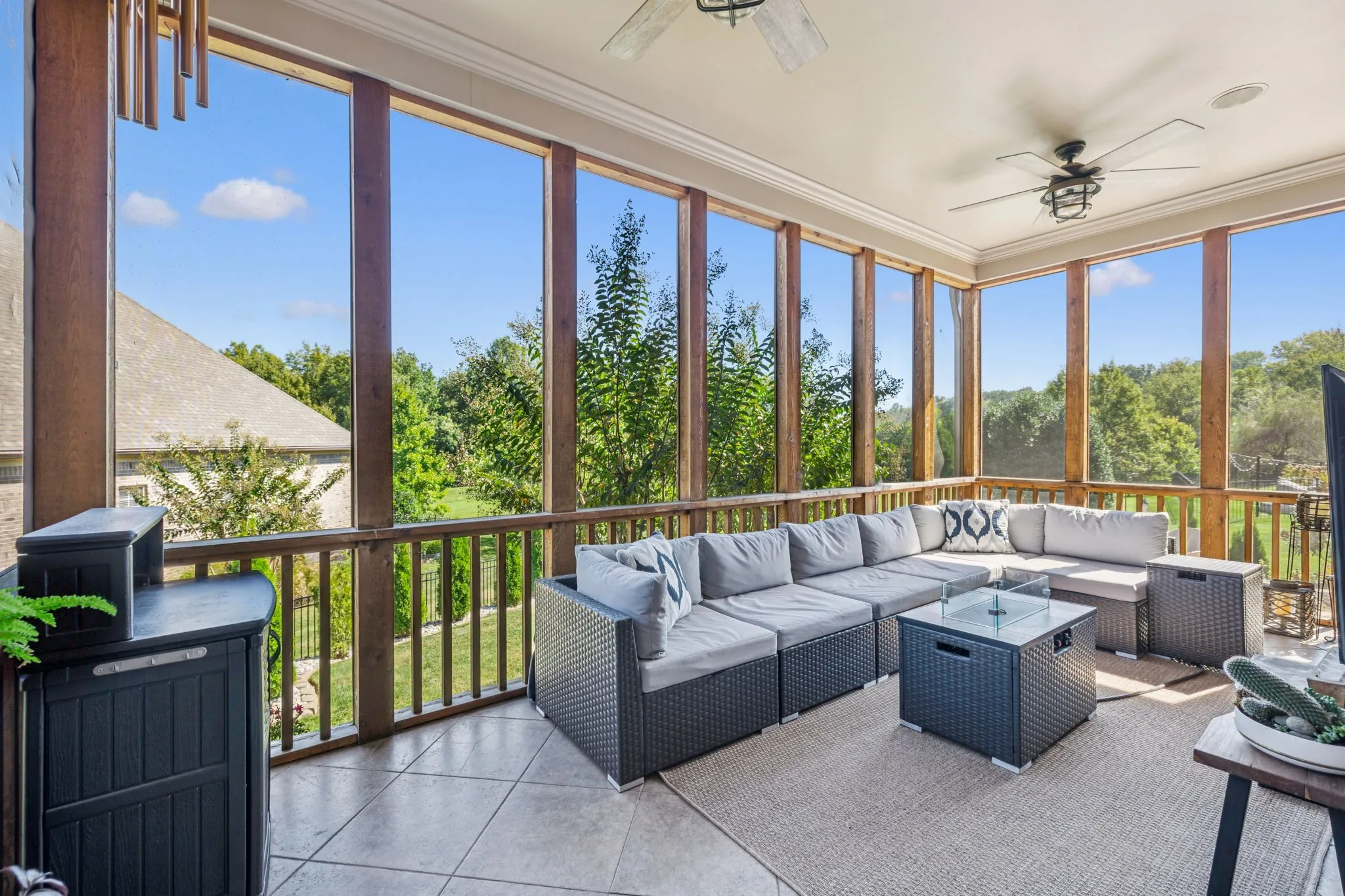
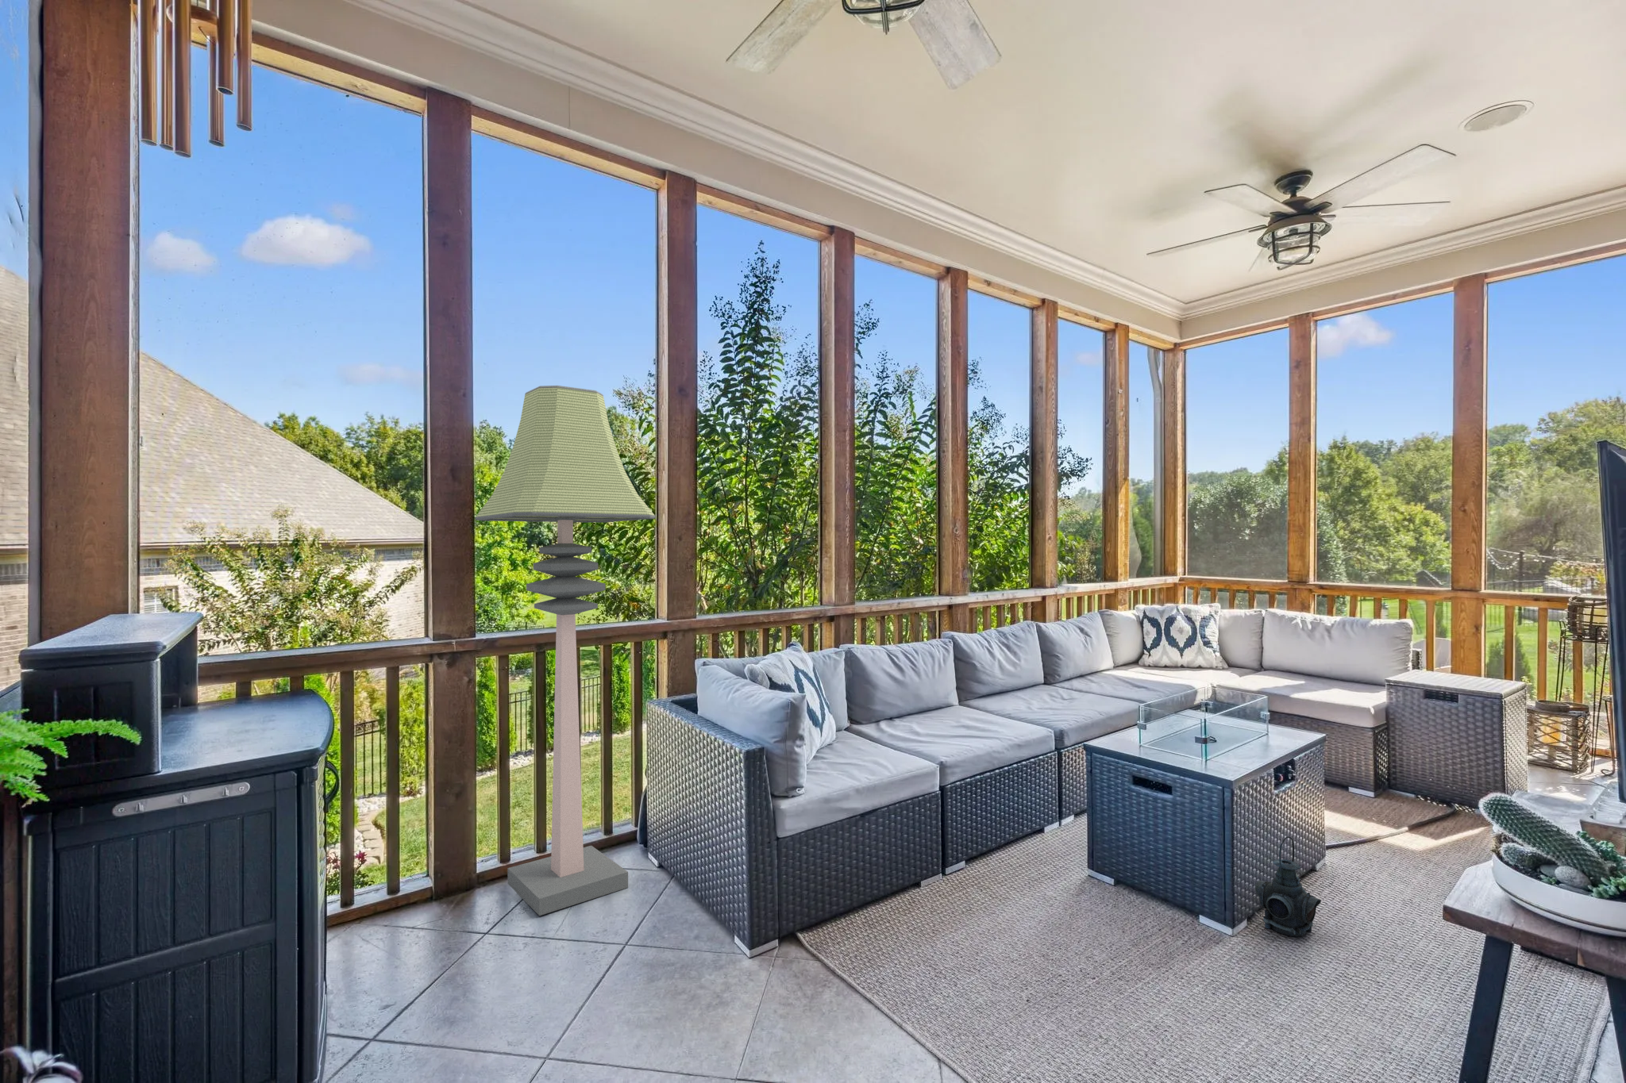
+ floor lamp [474,384,655,916]
+ lantern [1255,835,1321,937]
